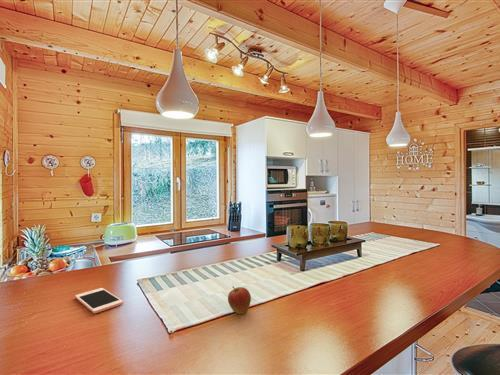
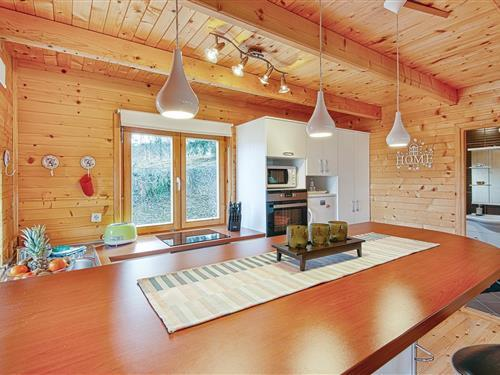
- cell phone [74,287,124,314]
- fruit [227,286,252,315]
